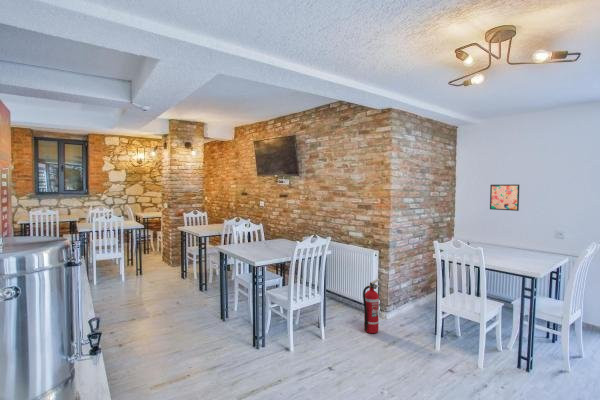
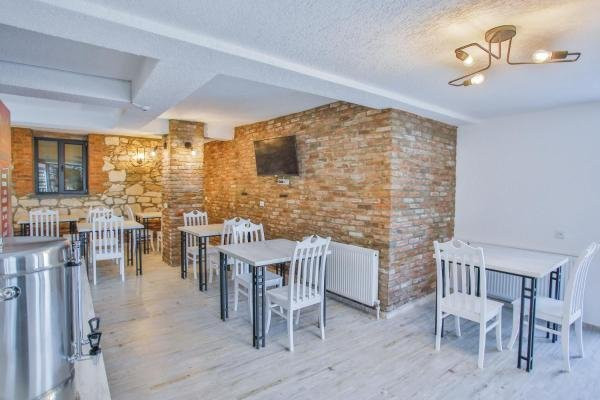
- wall art [489,184,520,212]
- fire extinguisher [362,278,380,334]
